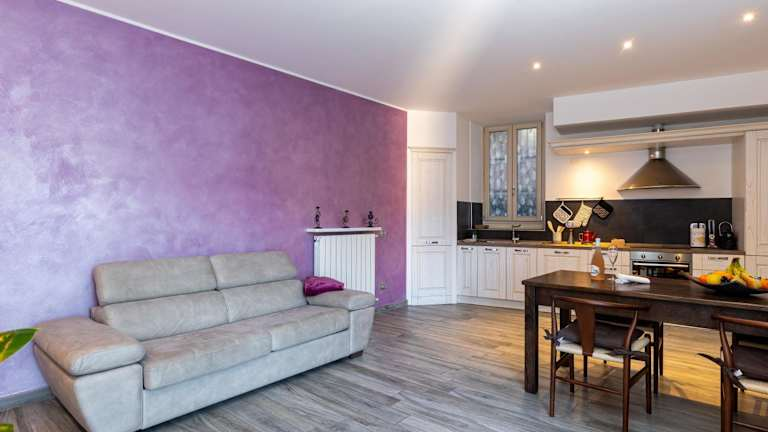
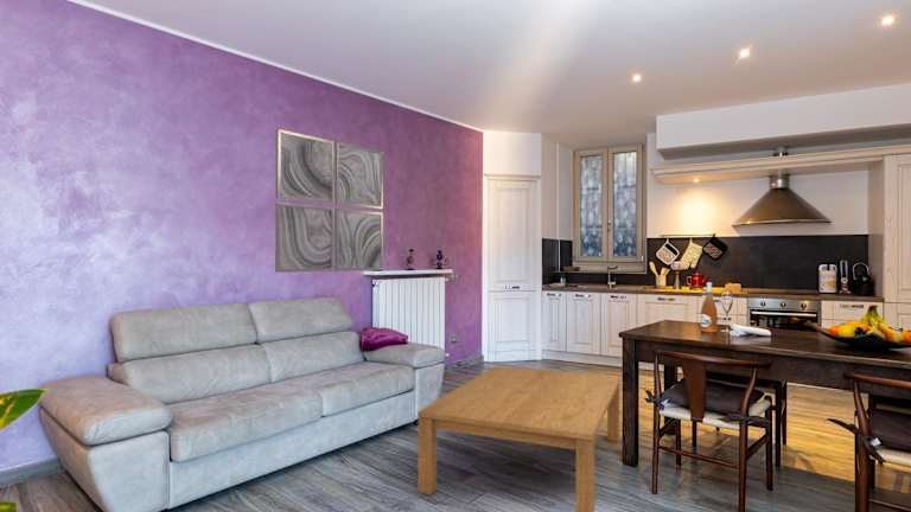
+ wall art [274,128,384,274]
+ coffee table [416,365,622,512]
